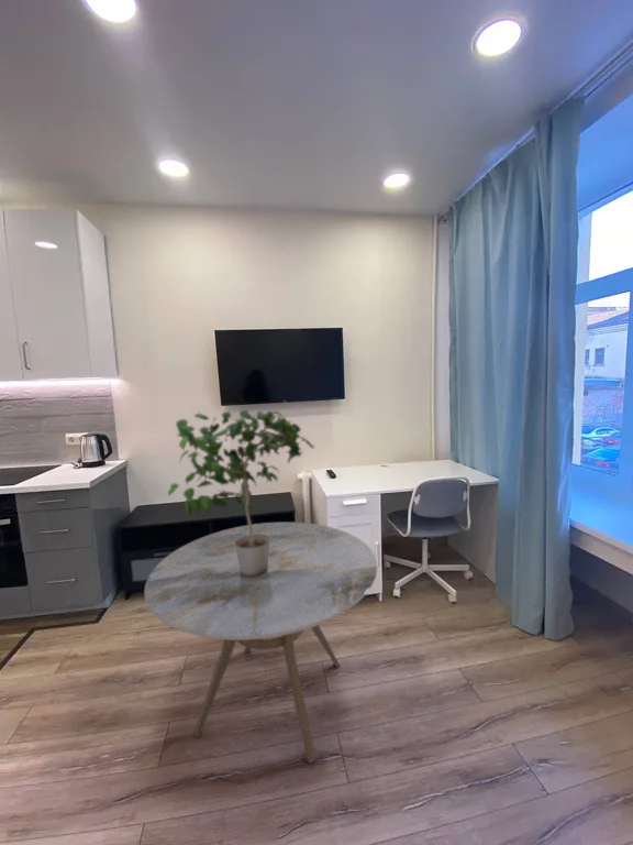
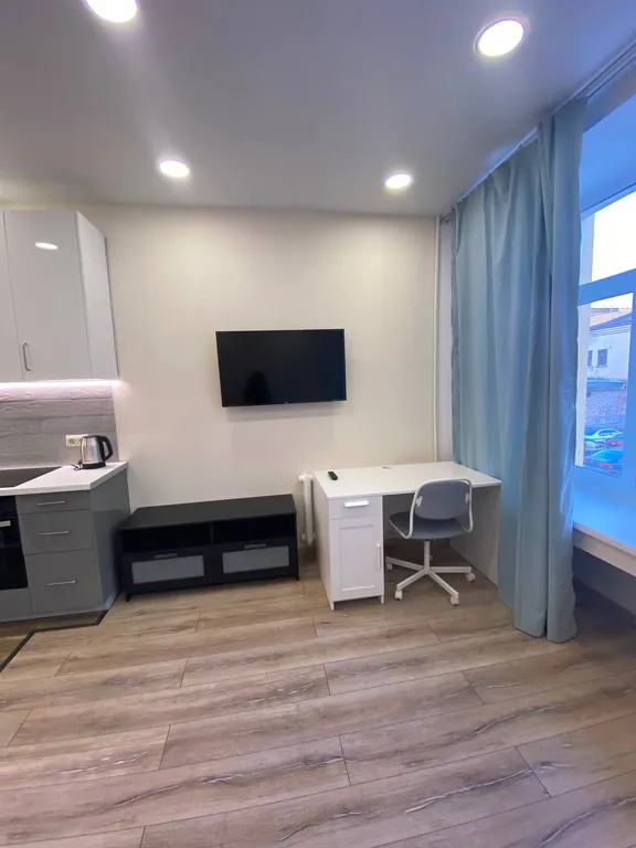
- potted plant [167,408,316,577]
- dining table [143,522,378,765]
